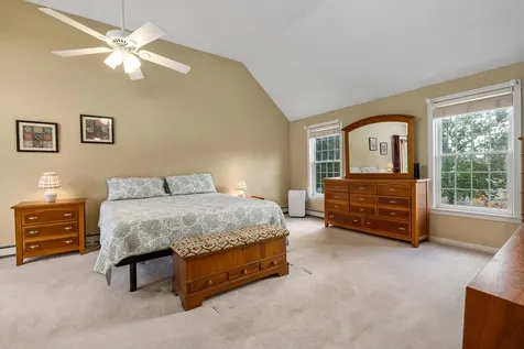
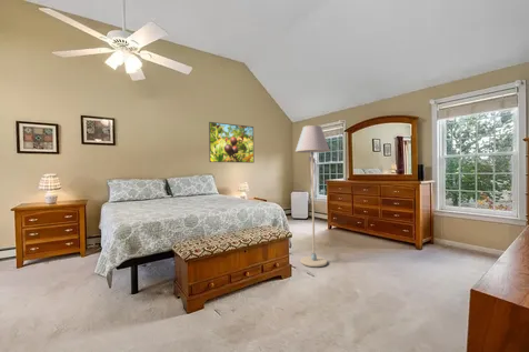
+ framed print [208,121,256,164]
+ floor lamp [295,124,331,268]
